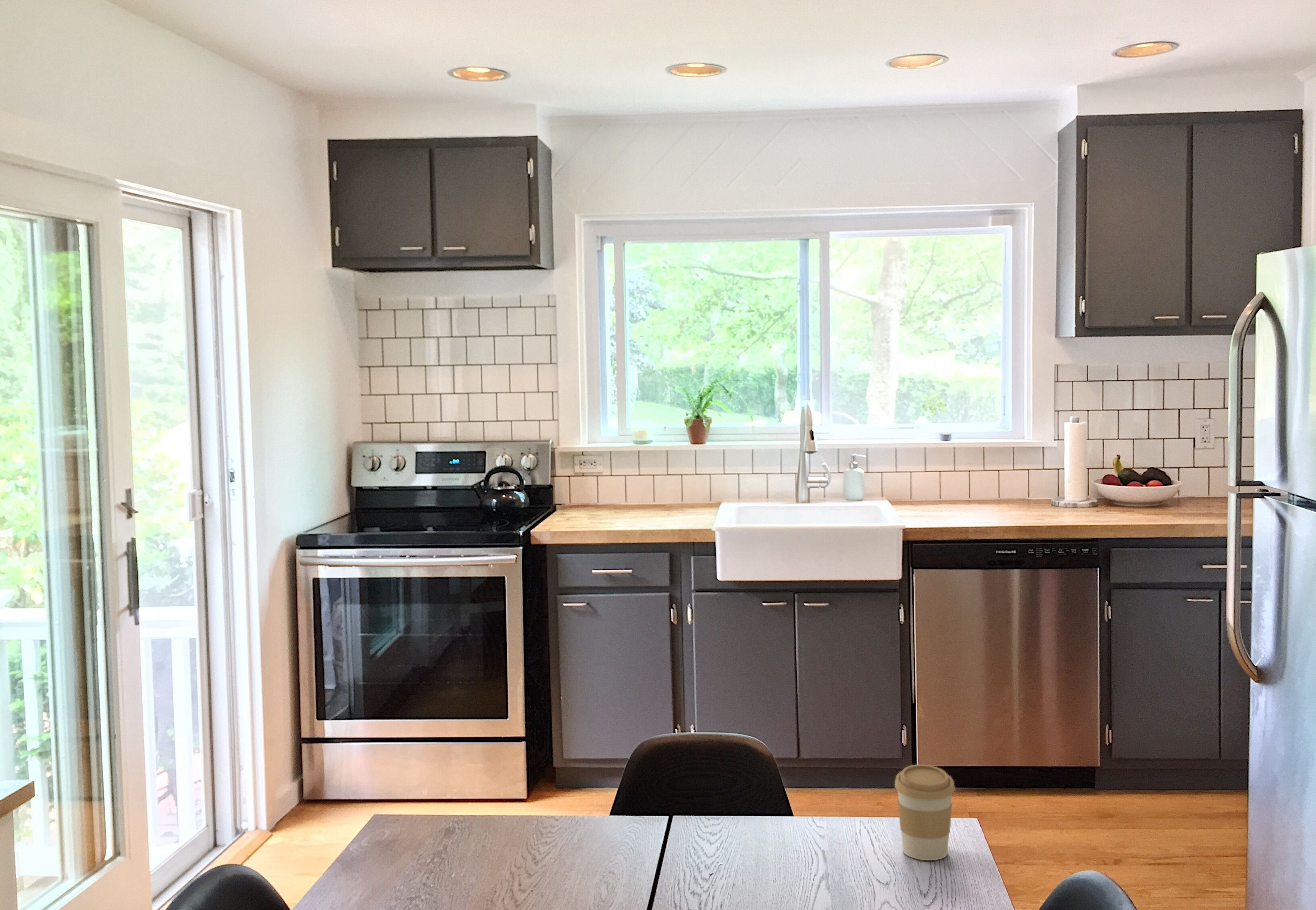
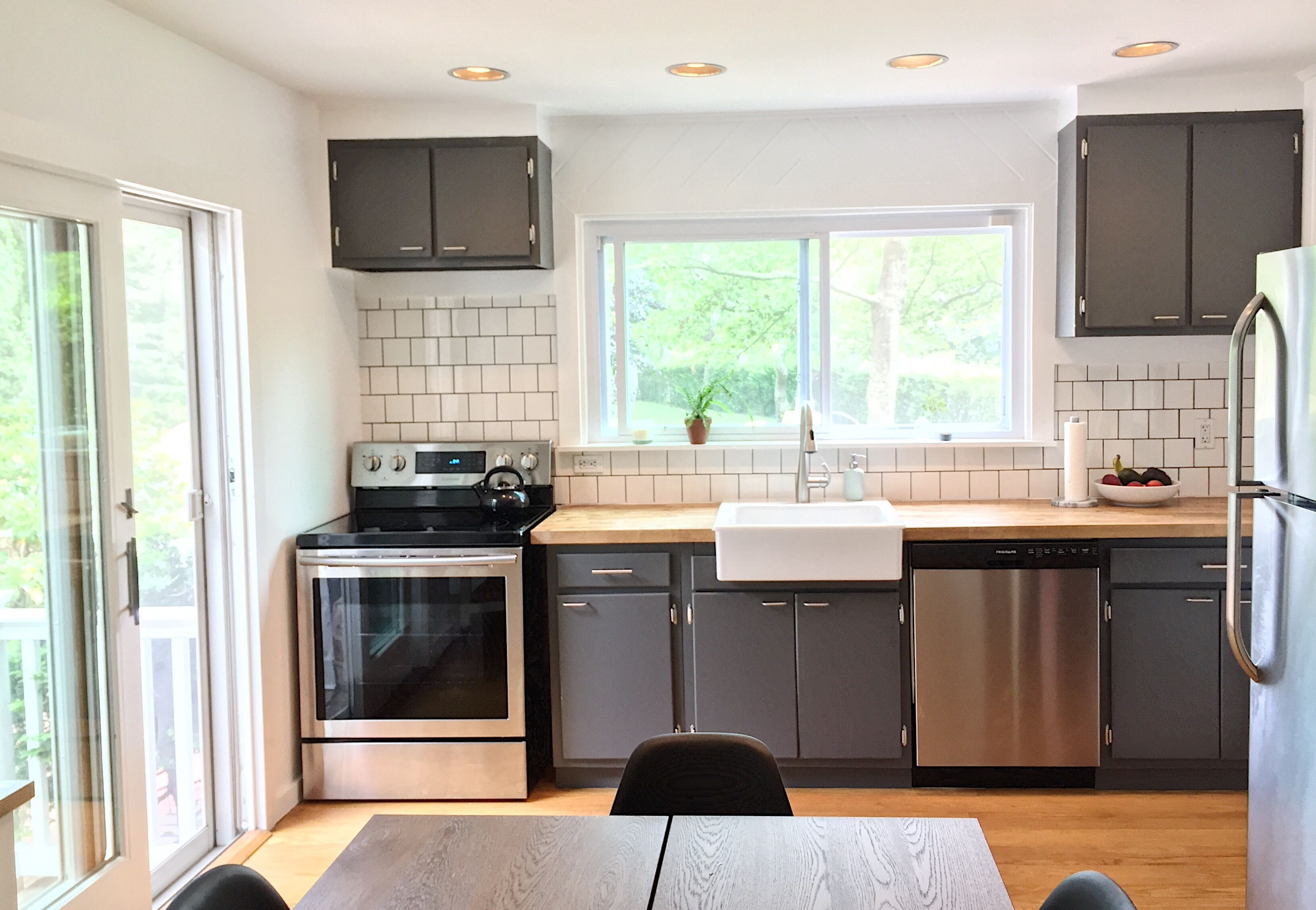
- coffee cup [894,764,956,861]
